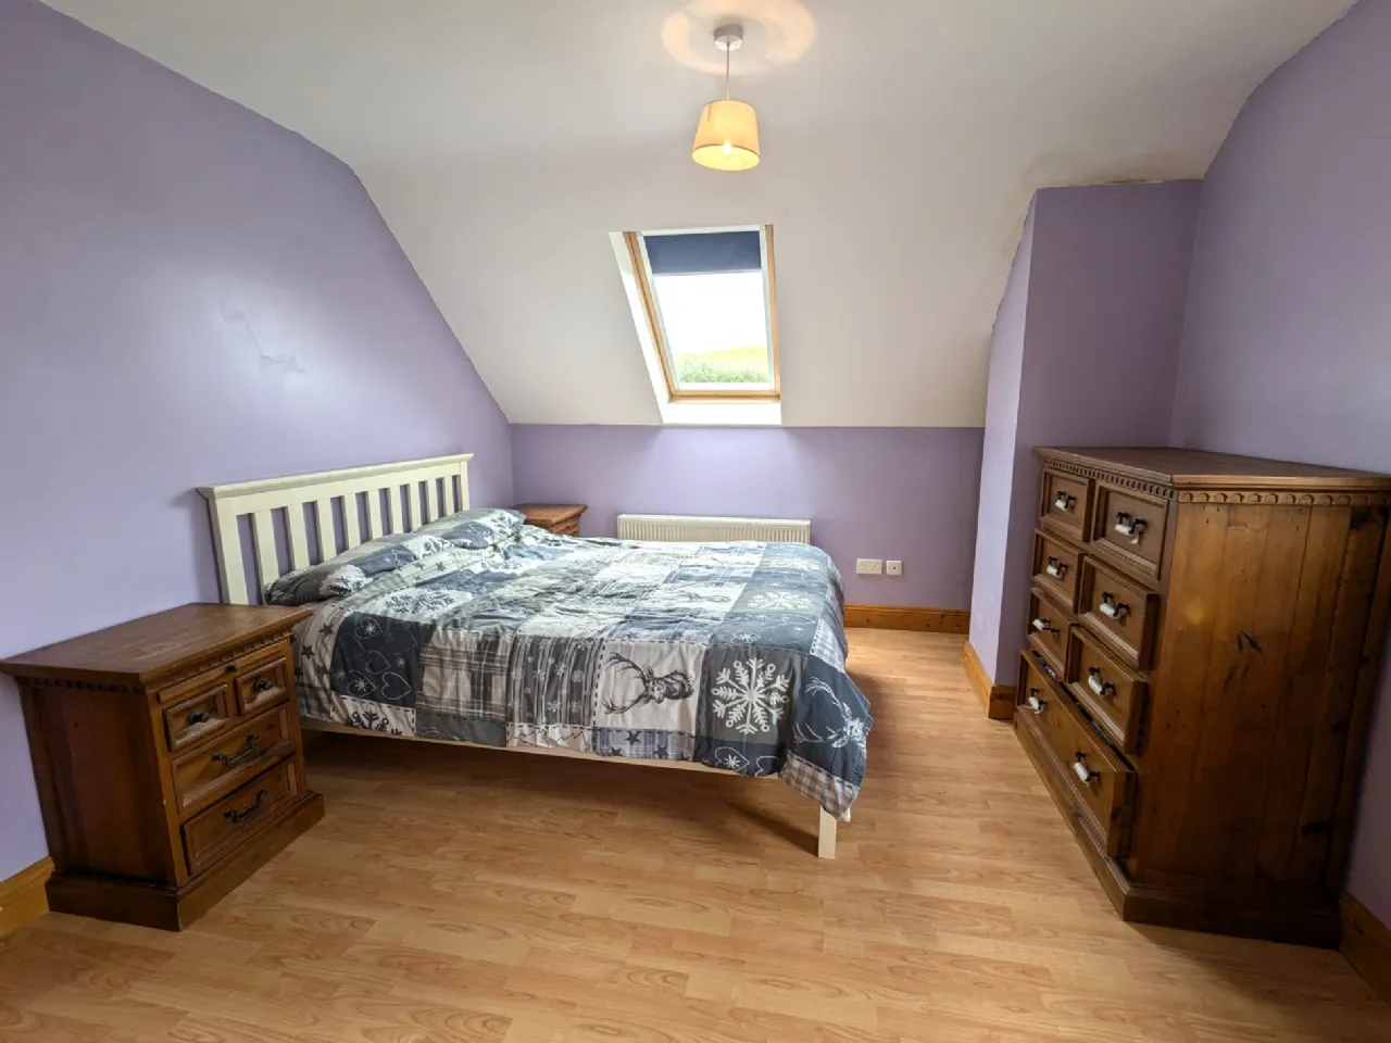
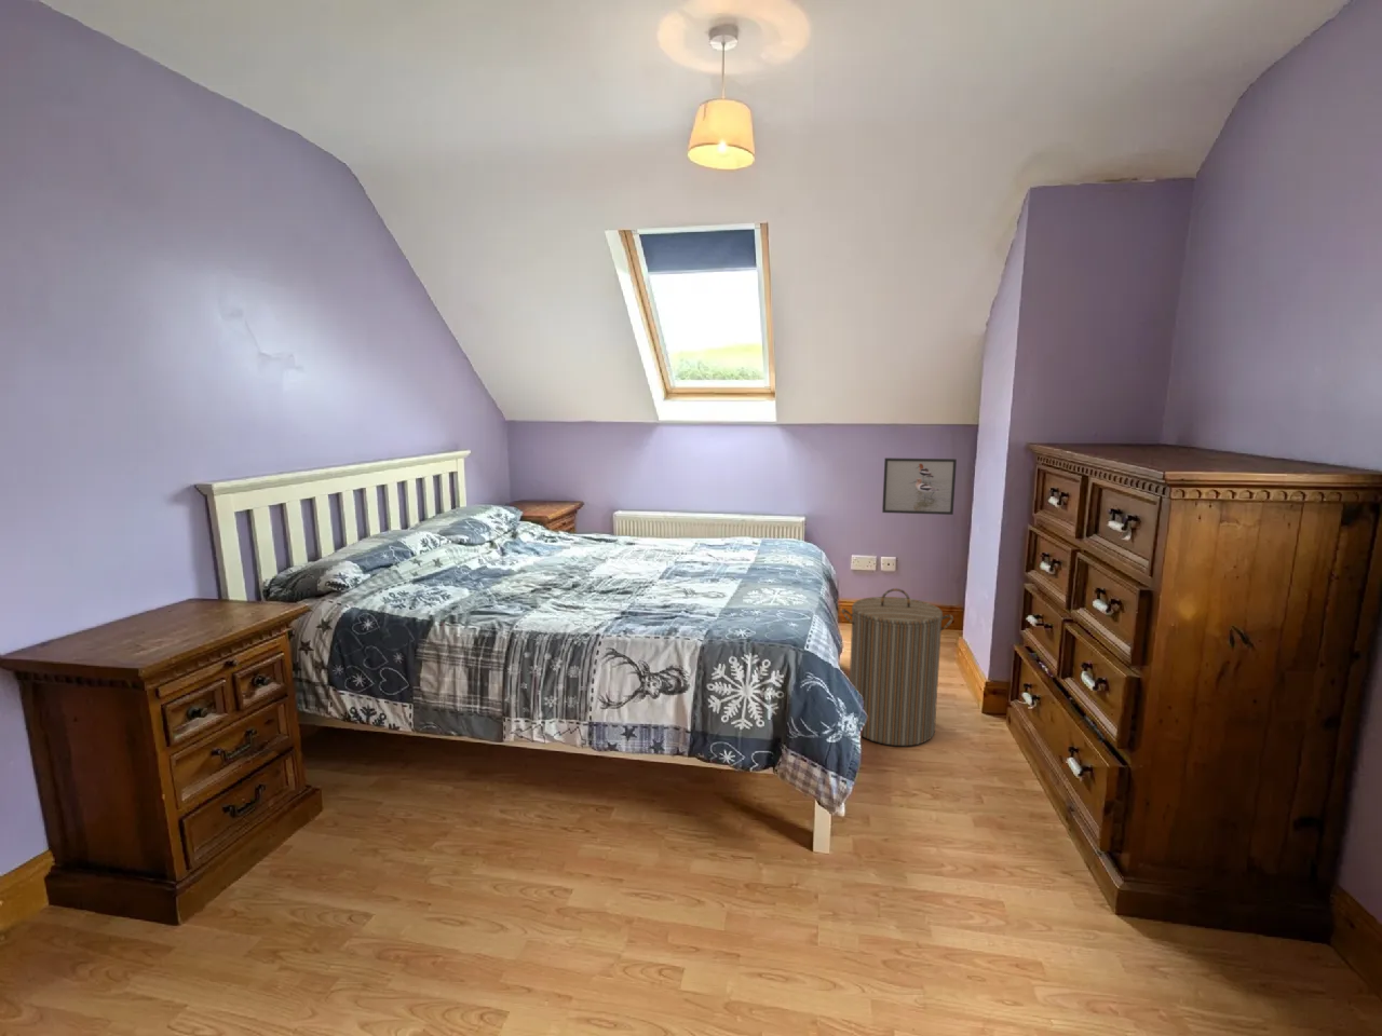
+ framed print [881,456,958,516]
+ laundry hamper [840,587,954,747]
